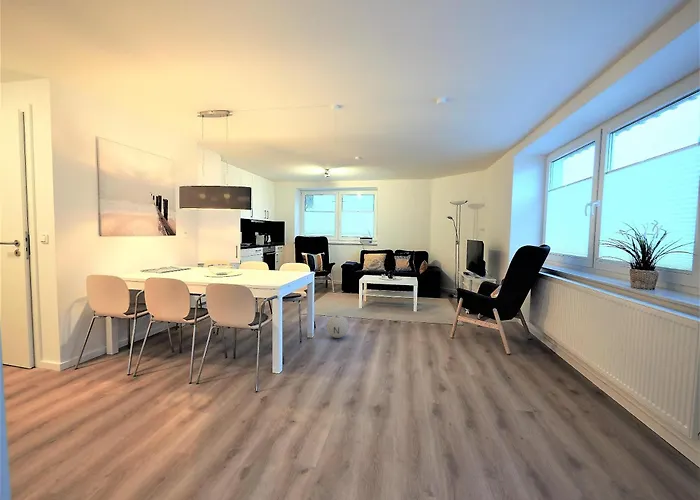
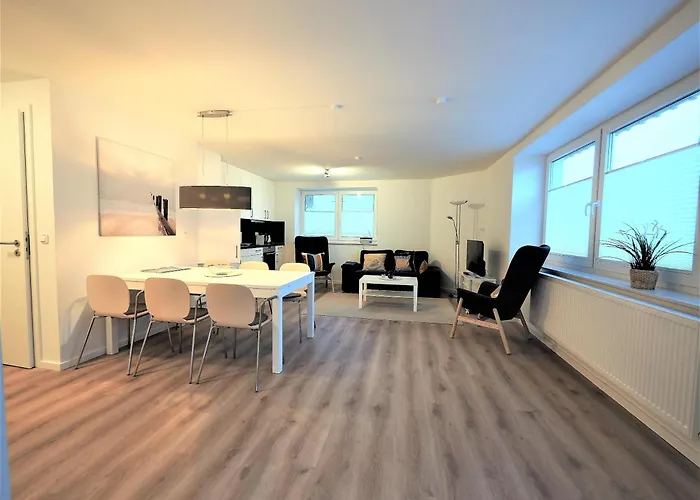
- ball [326,314,350,339]
